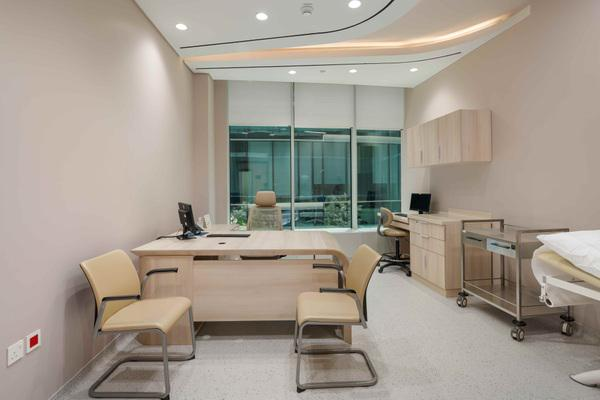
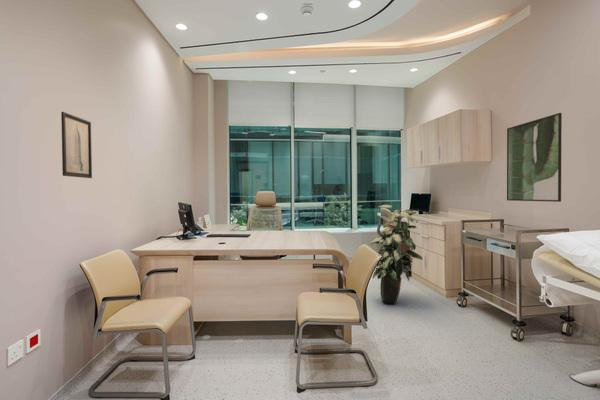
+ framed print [506,112,563,203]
+ wall art [60,111,93,179]
+ indoor plant [369,204,424,305]
